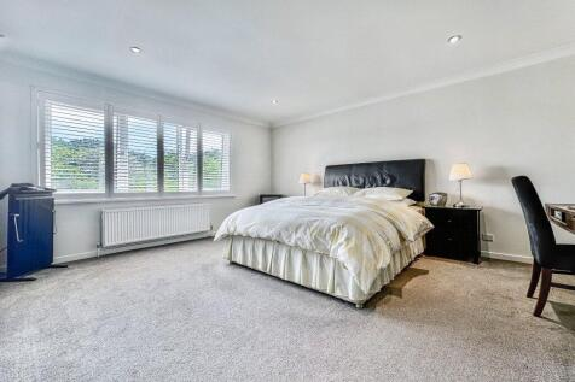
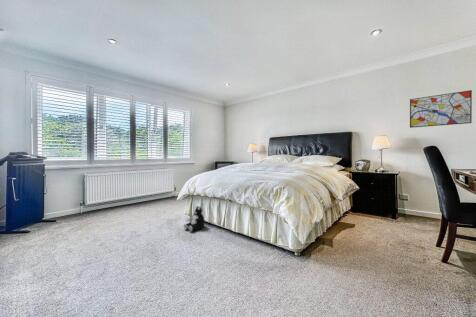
+ wall art [409,89,473,129]
+ plush toy [182,205,205,232]
